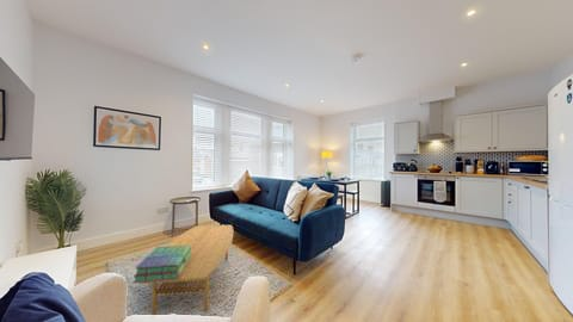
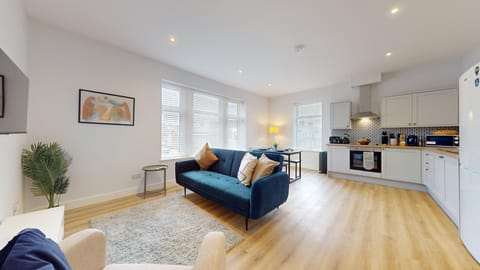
- coffee table [137,224,234,316]
- stack of books [133,246,192,284]
